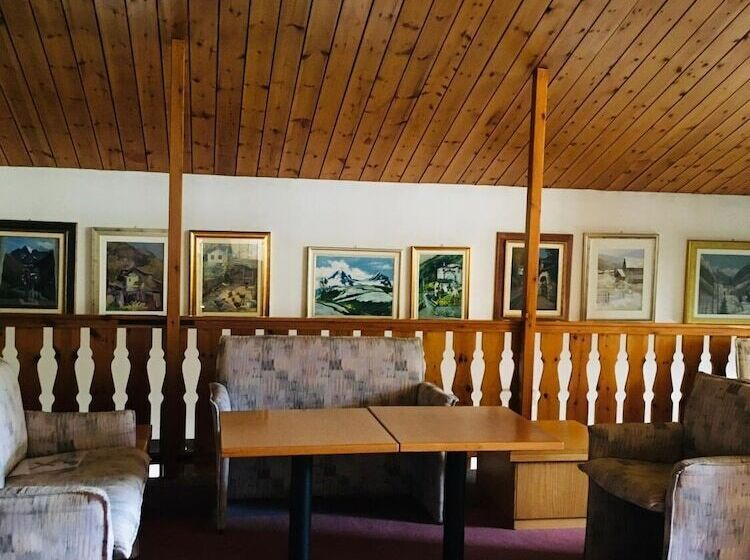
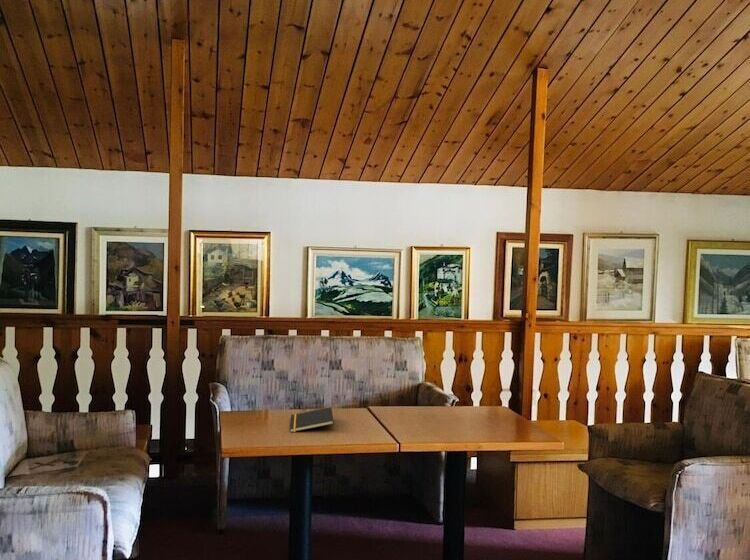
+ notepad [289,406,335,433]
